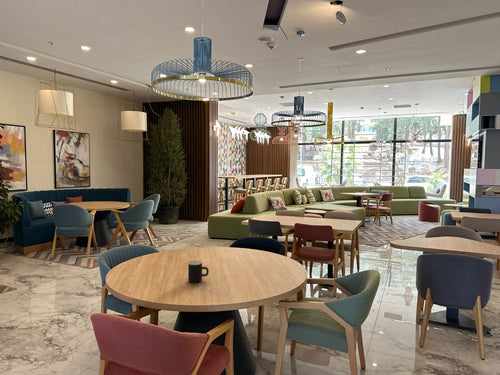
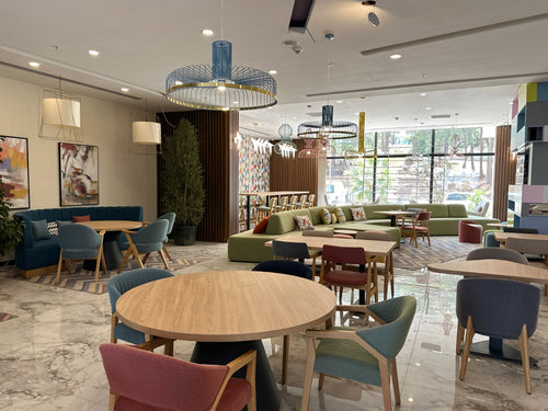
- mug [187,260,210,283]
